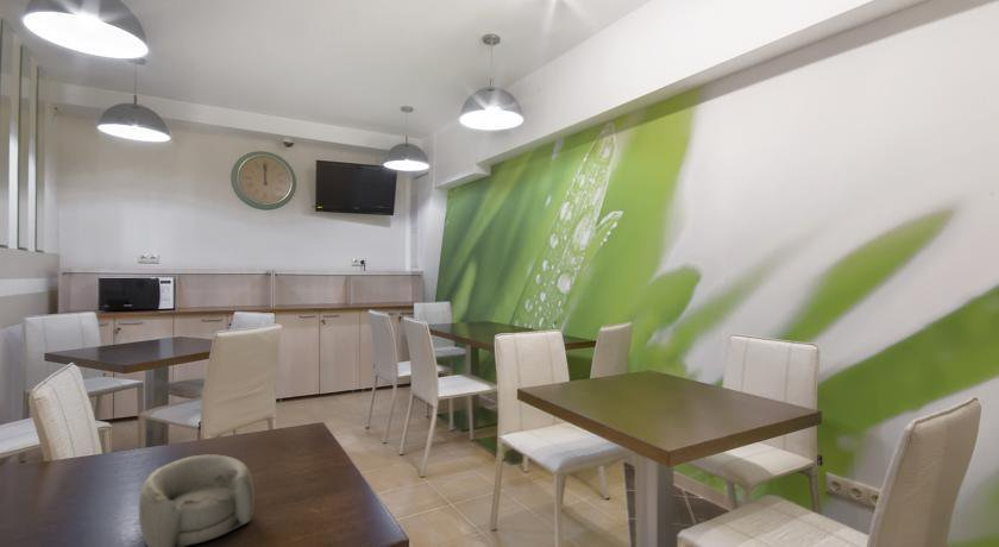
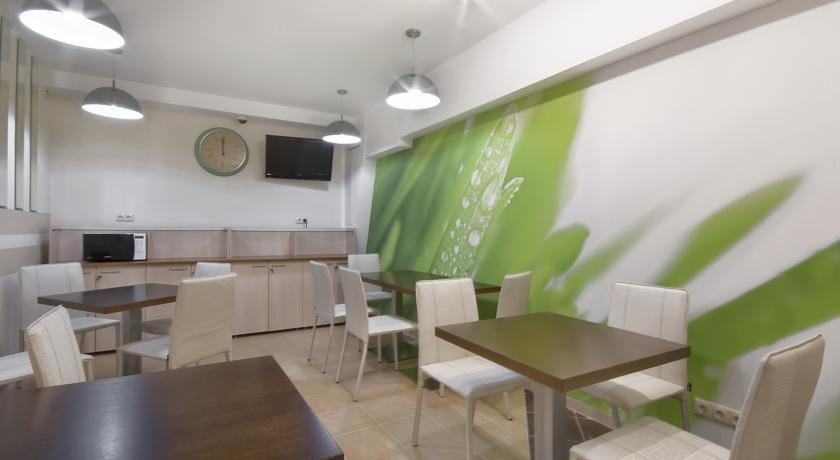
- decorative bowl [138,453,256,547]
